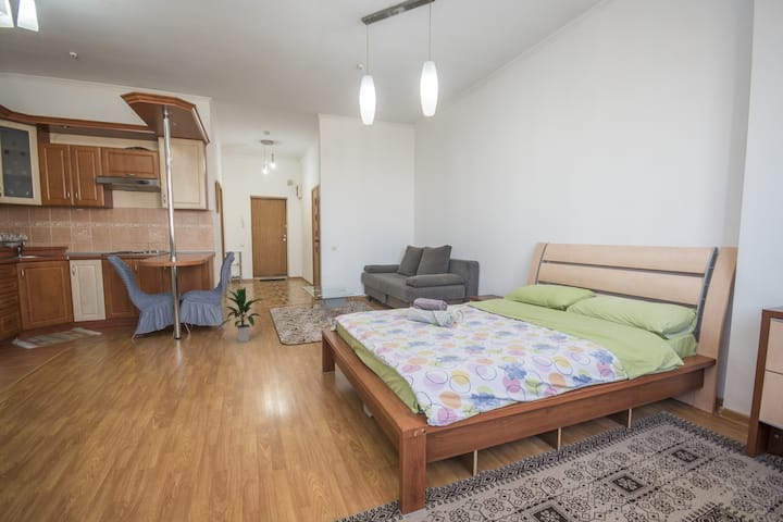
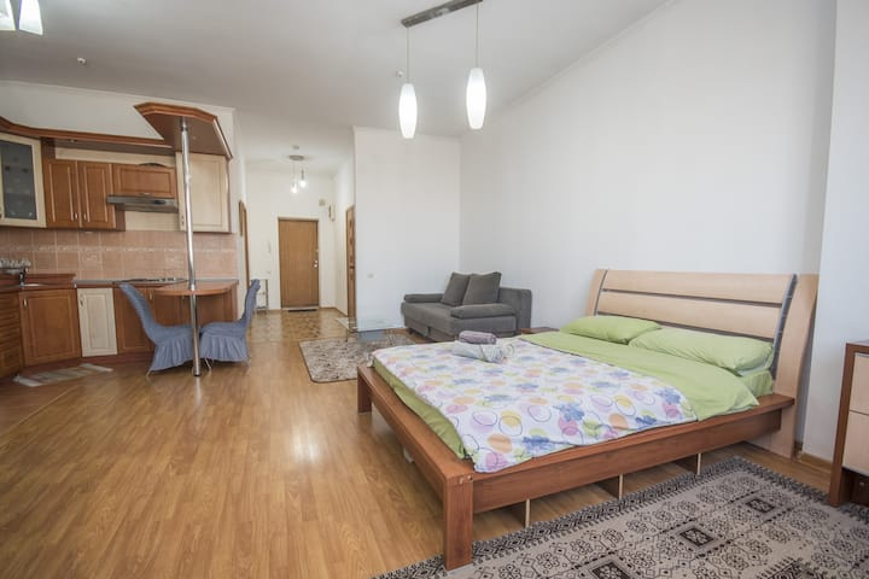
- indoor plant [216,286,265,344]
